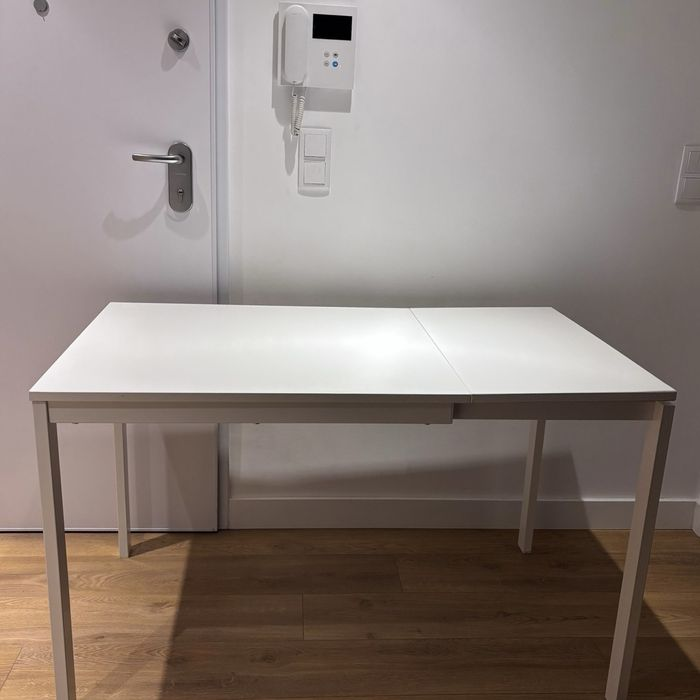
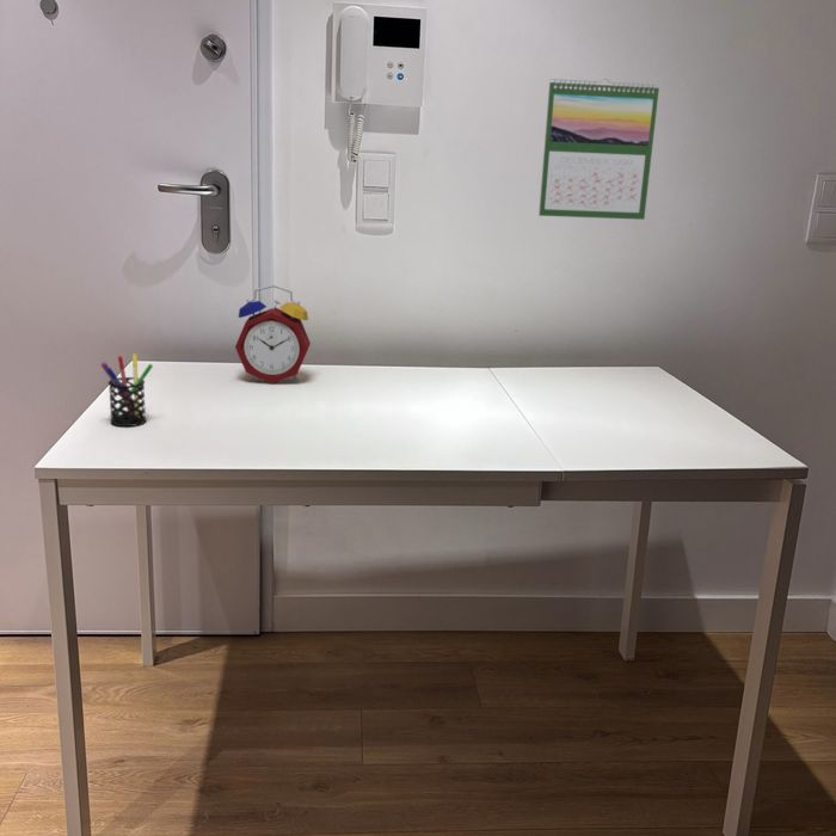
+ calendar [537,78,660,221]
+ pen holder [99,352,154,428]
+ alarm clock [234,284,312,385]
